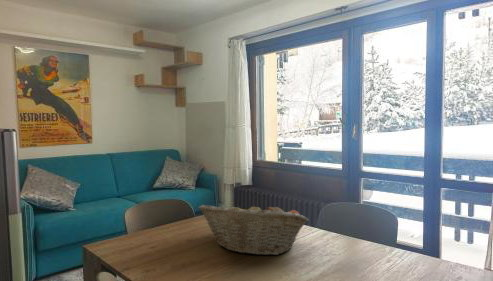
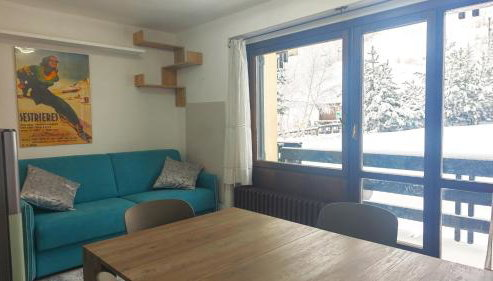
- fruit basket [197,200,309,256]
